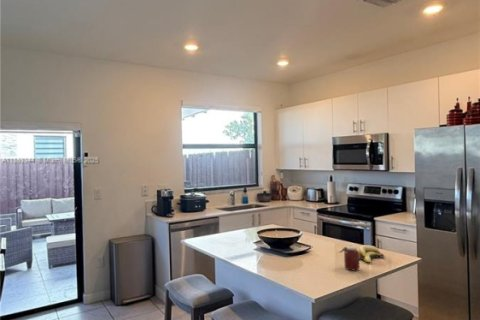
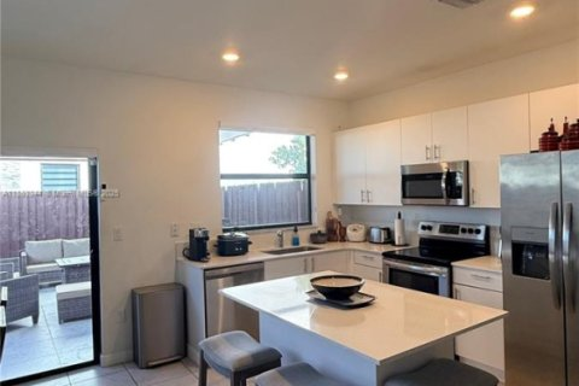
- banana [358,244,385,264]
- jar [337,244,360,271]
